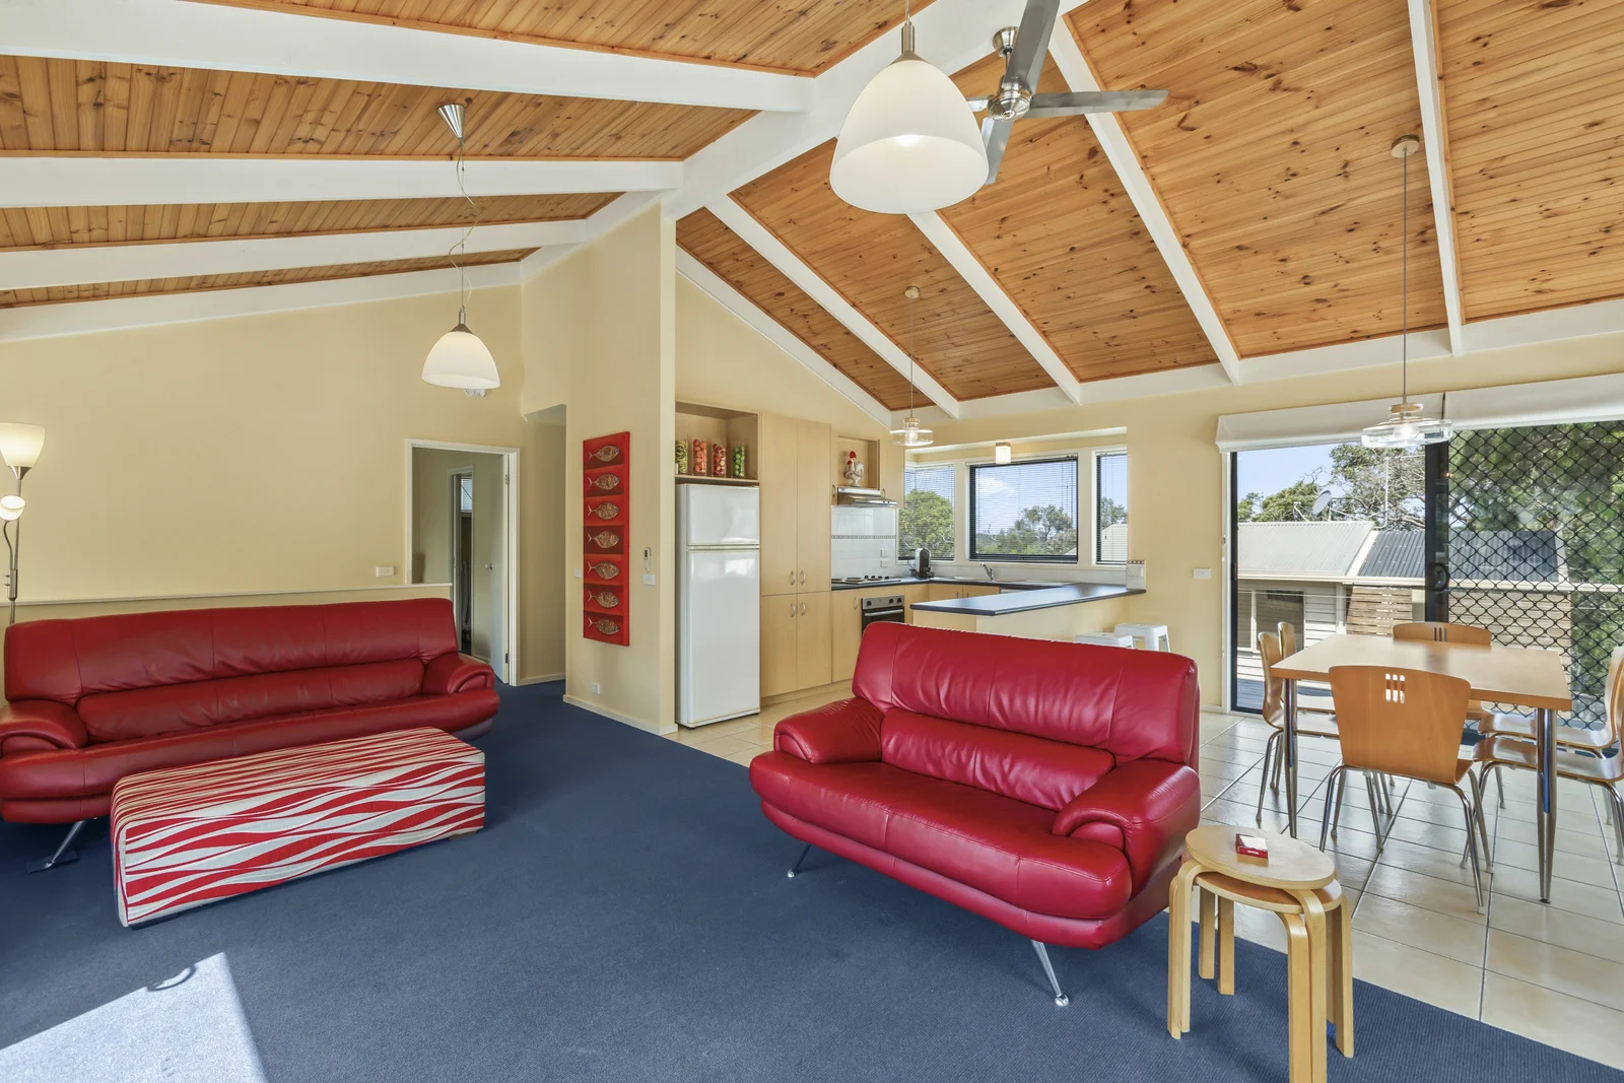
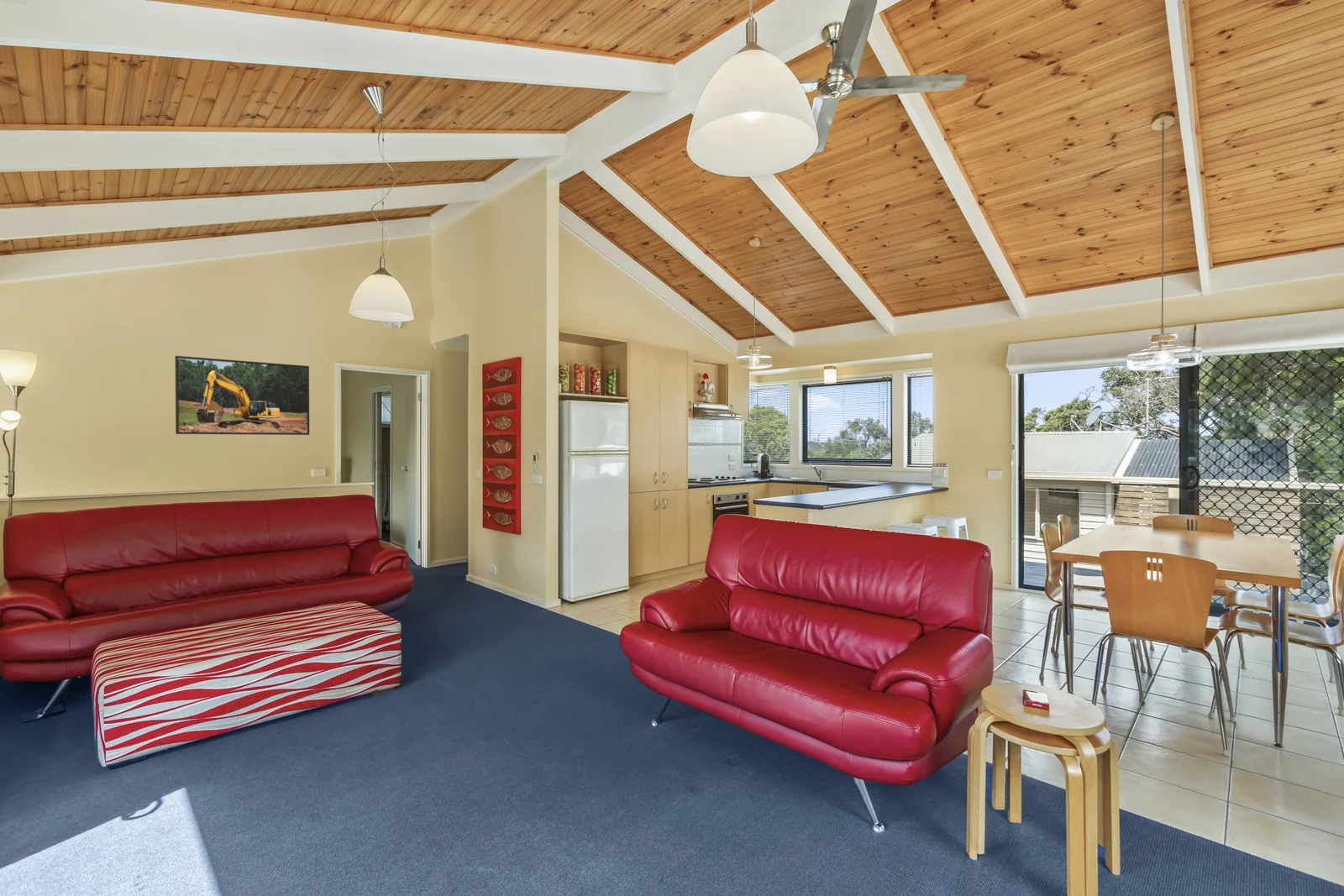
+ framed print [174,355,310,436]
